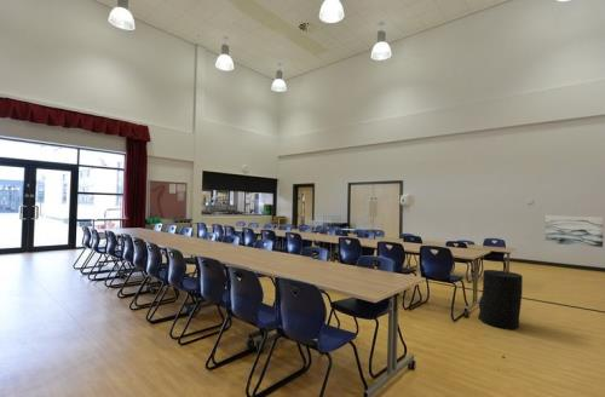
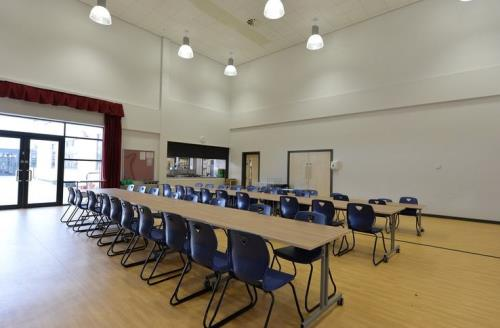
- trash can [477,269,524,330]
- wall art [544,214,605,248]
